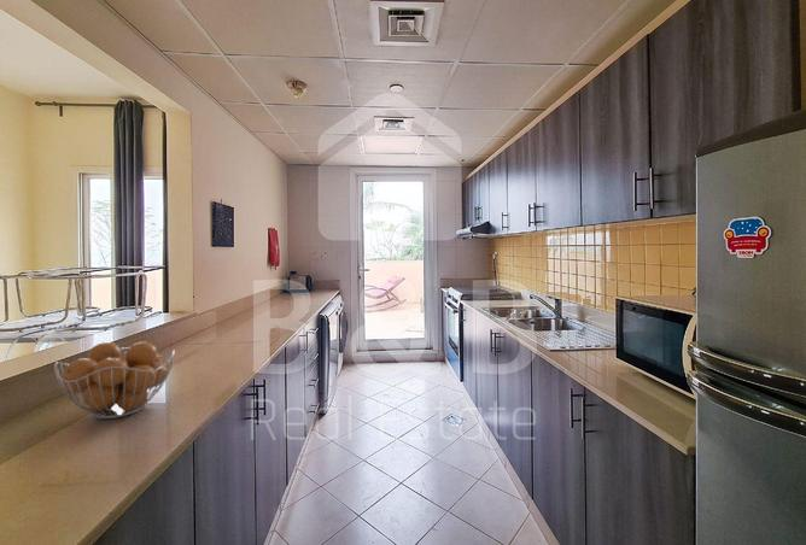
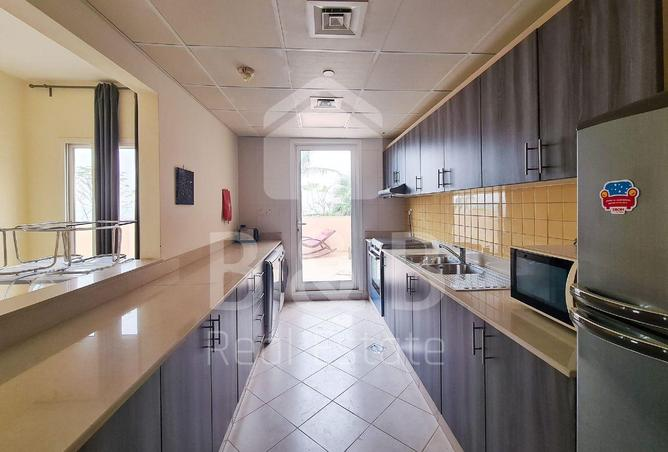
- fruit basket [53,341,176,420]
